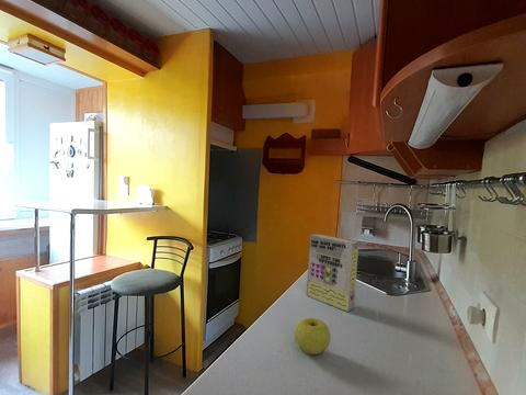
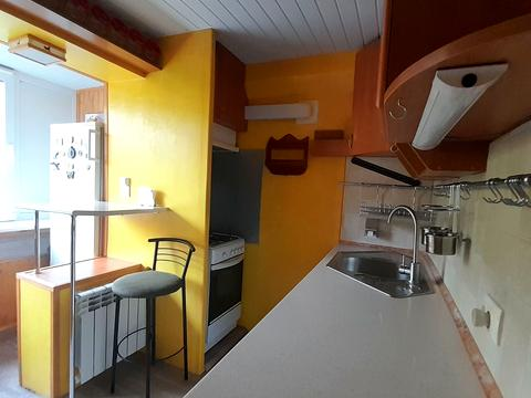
- cereal box [306,233,359,313]
- apple [294,317,331,356]
